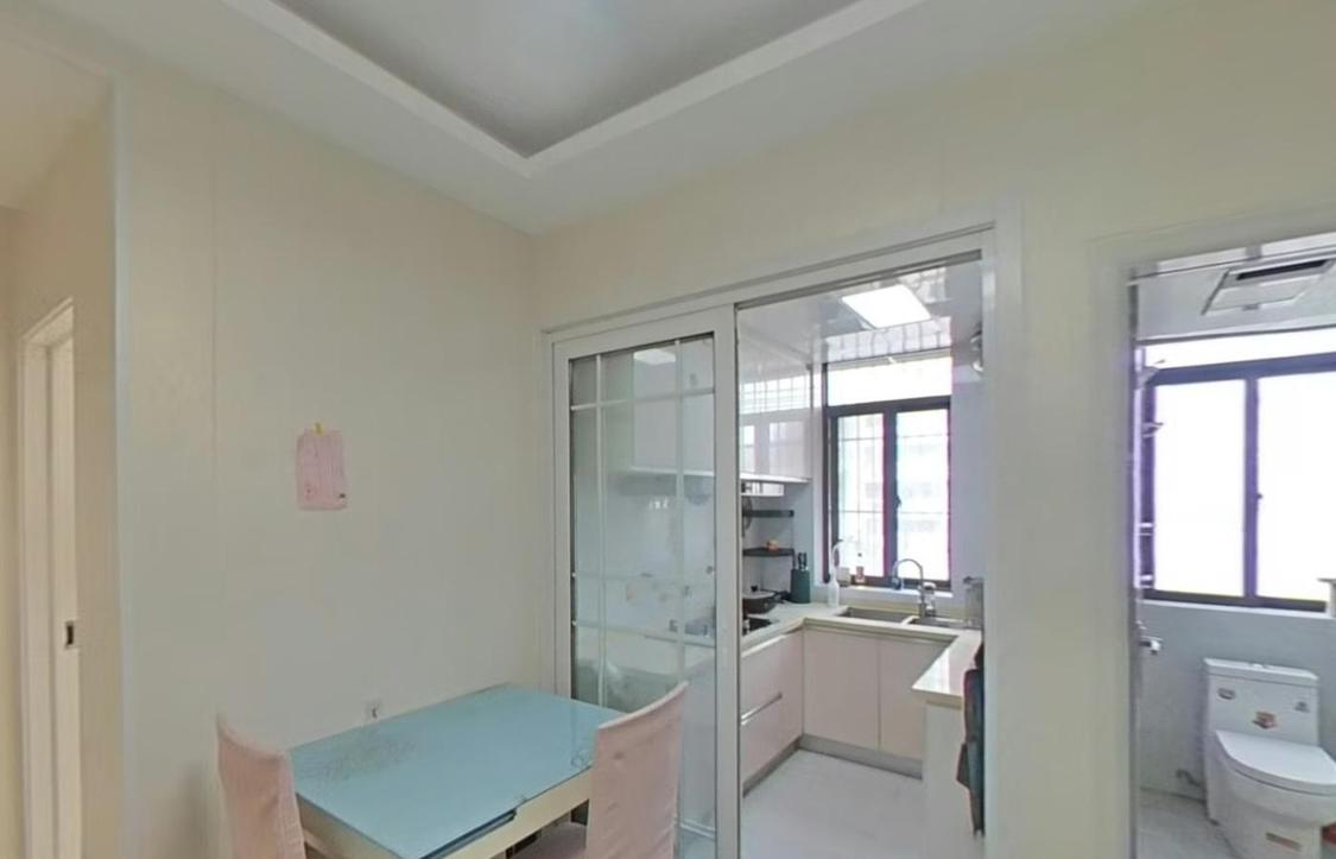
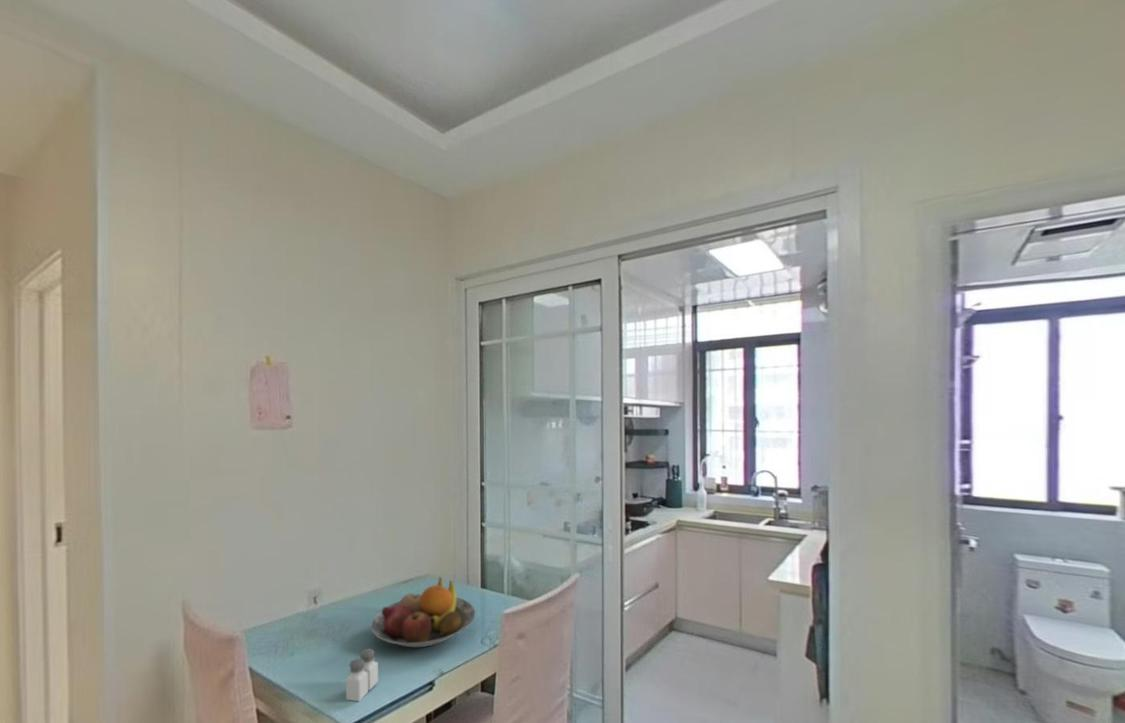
+ salt and pepper shaker [345,648,379,702]
+ fruit bowl [370,576,476,648]
